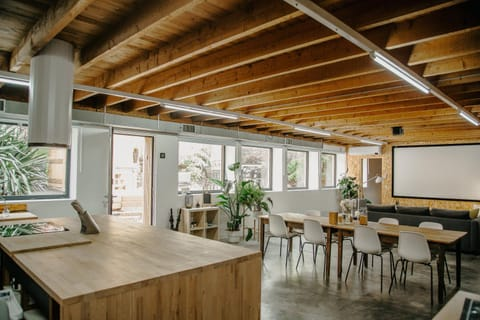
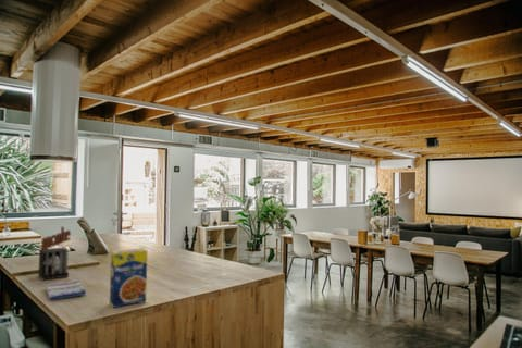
+ legume [109,247,148,309]
+ dish towel [46,279,87,300]
+ knife block [37,226,72,282]
